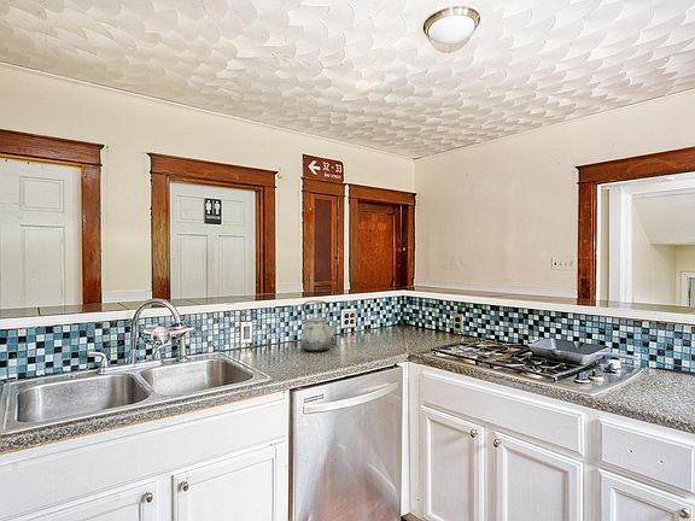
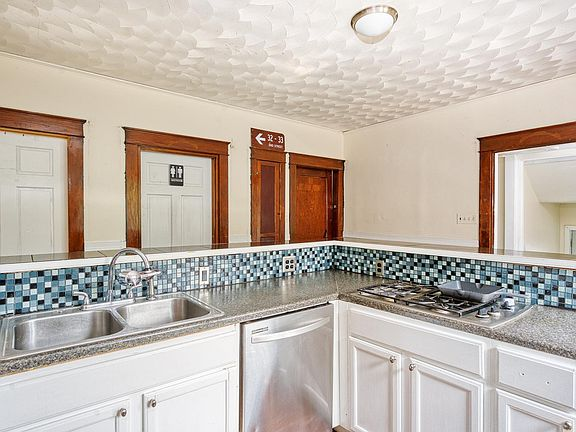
- kettle [300,299,341,353]
